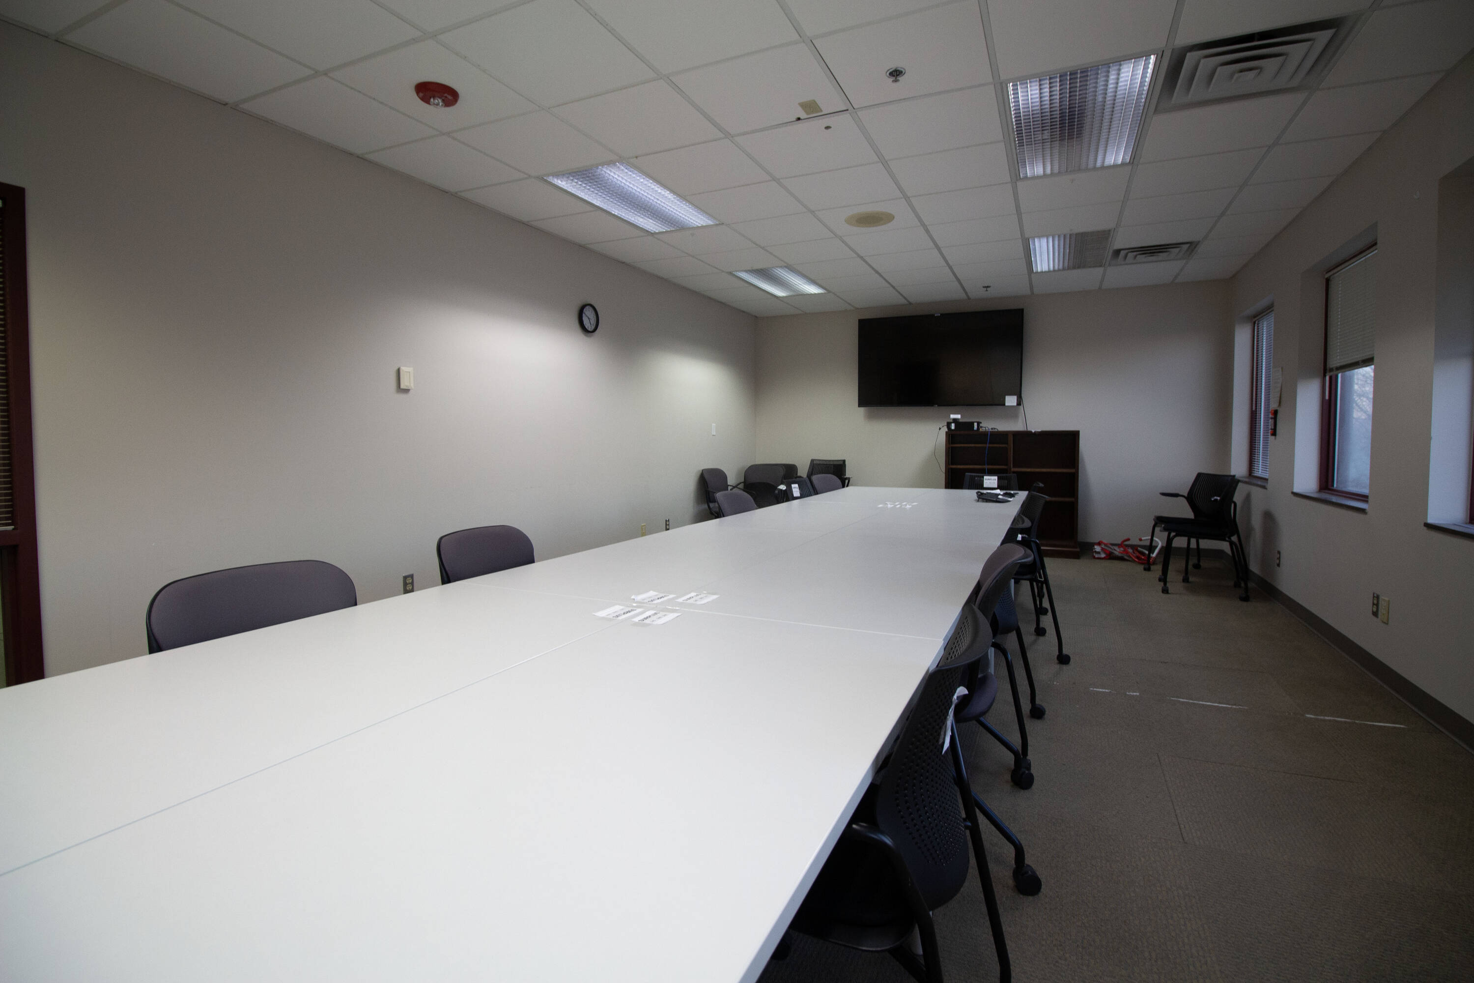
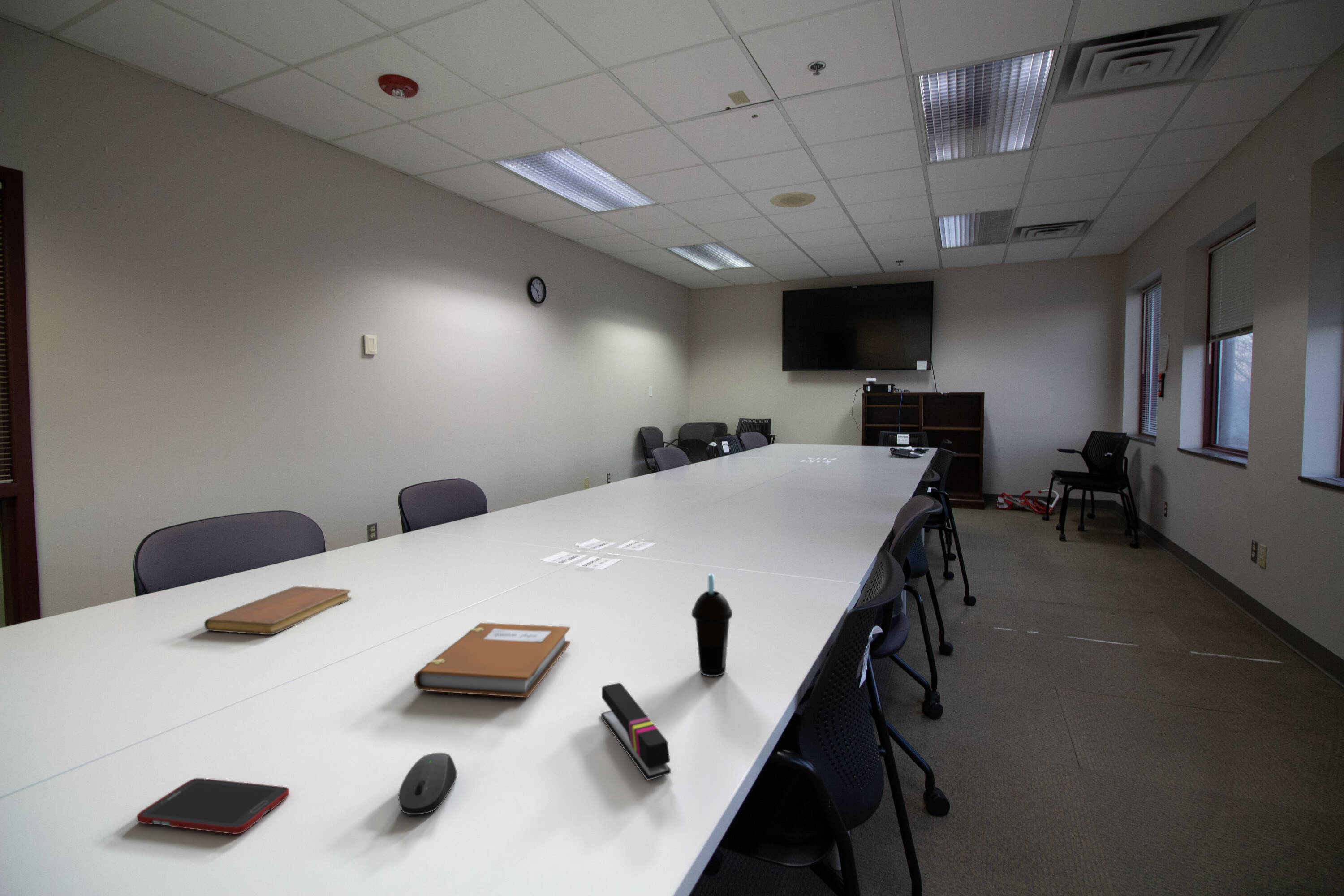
+ cell phone [136,778,290,835]
+ cup [691,573,733,677]
+ stapler [600,682,671,780]
+ notebook [414,622,570,698]
+ notebook [204,586,352,635]
+ computer mouse [397,752,457,815]
